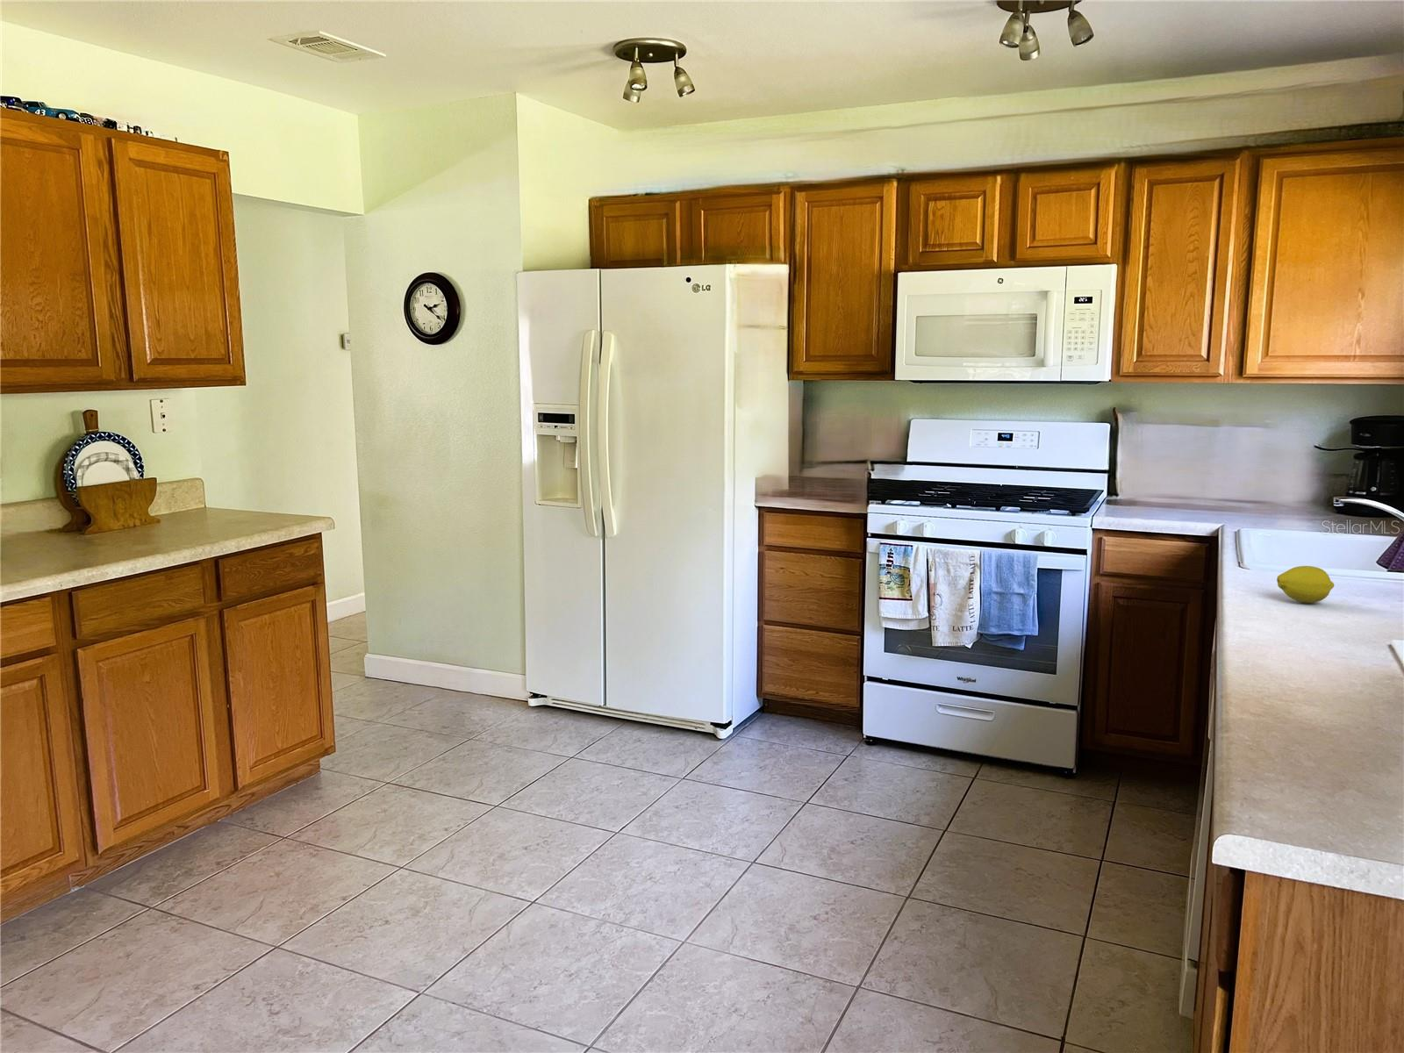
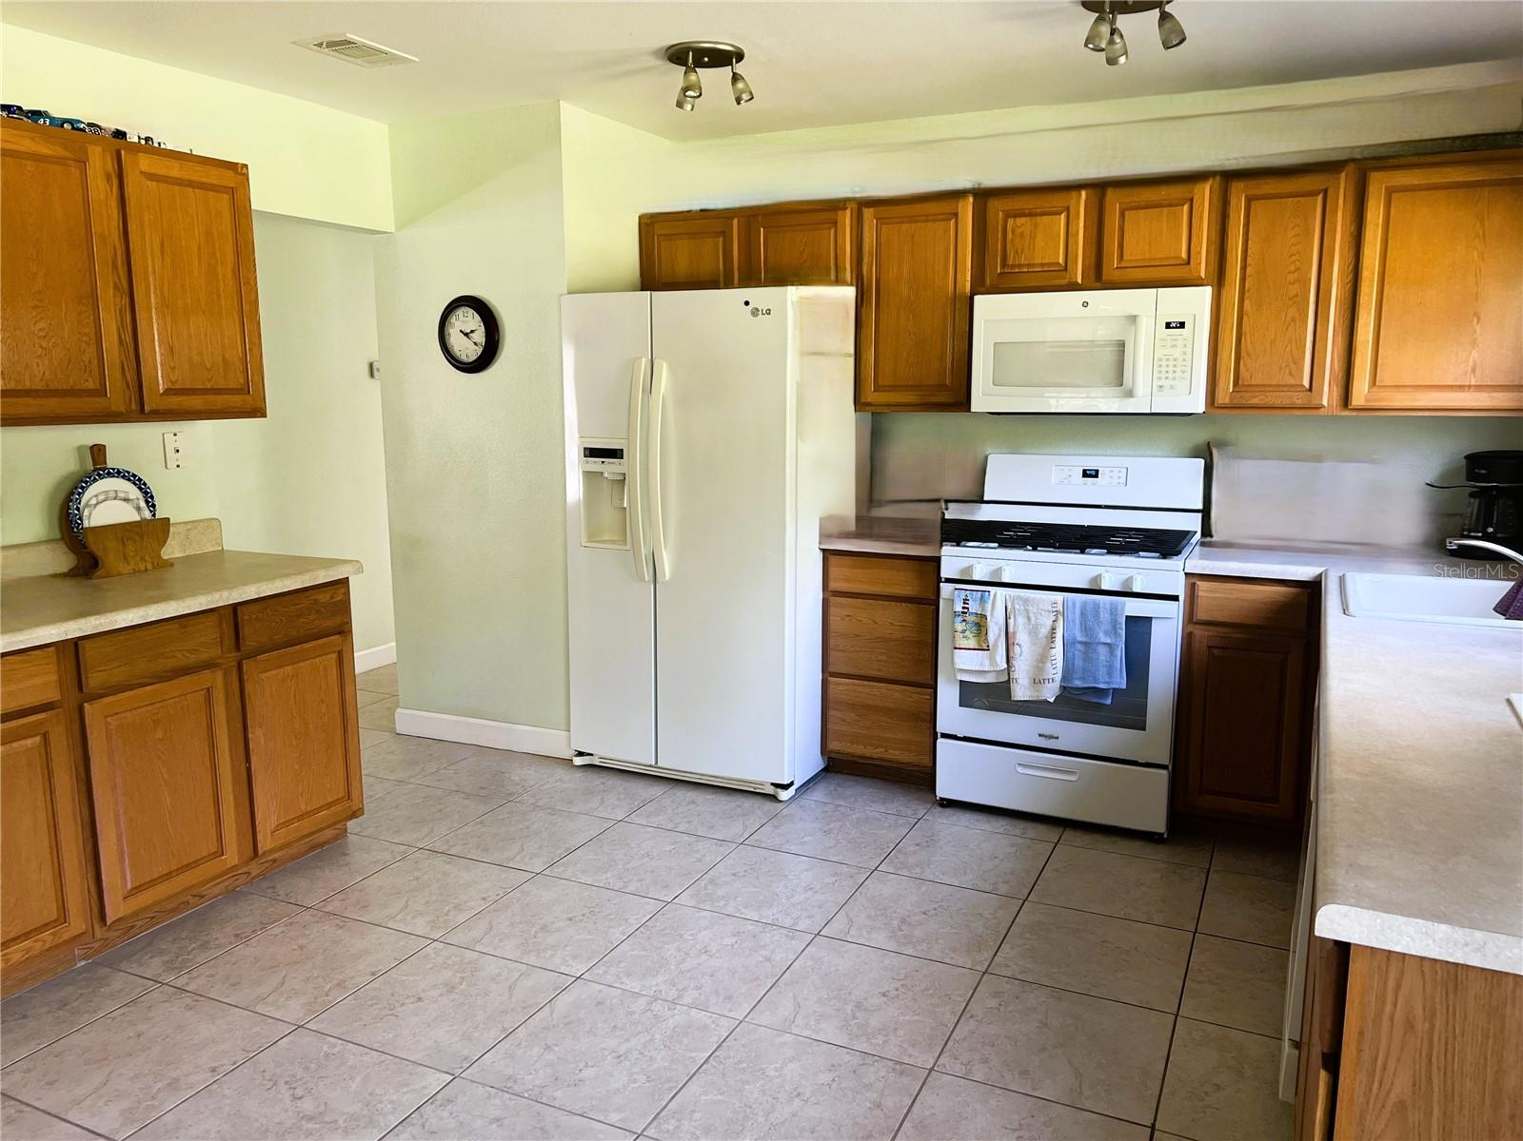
- lemon [1276,565,1334,604]
